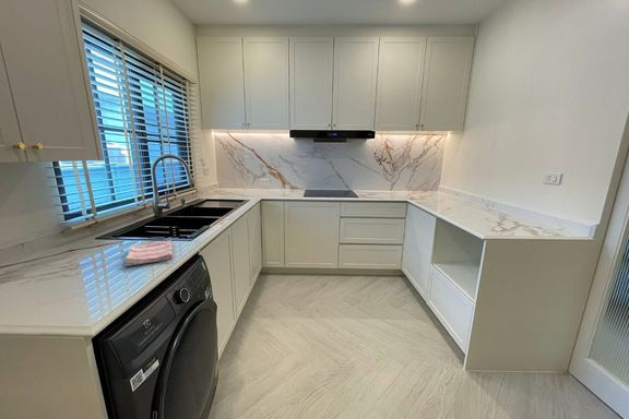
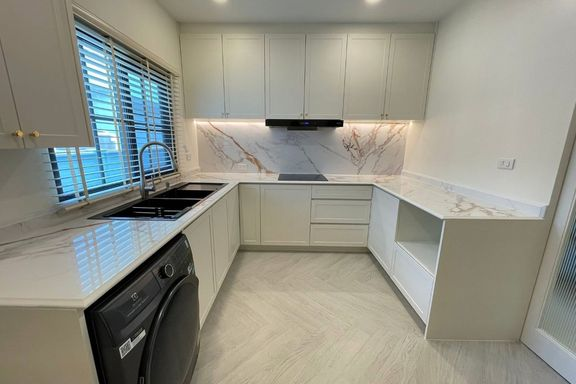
- dish towel [123,240,174,267]
